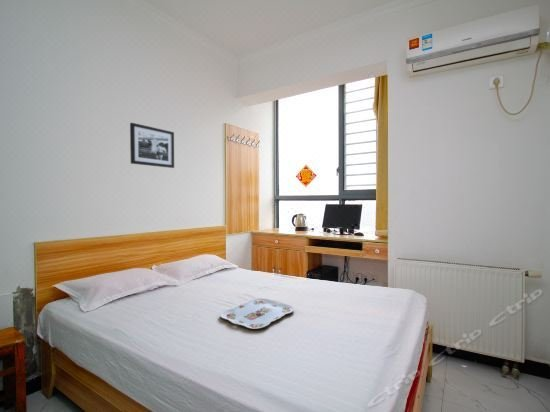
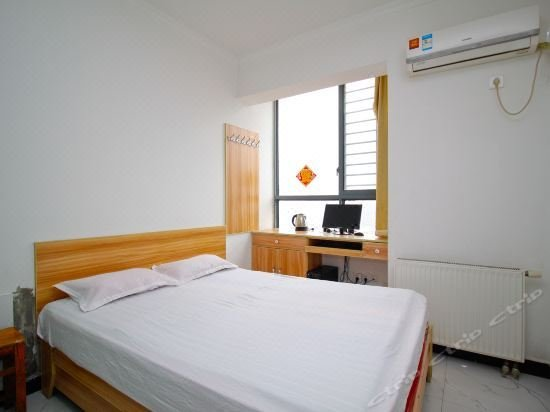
- picture frame [129,122,175,169]
- serving tray [220,298,295,330]
